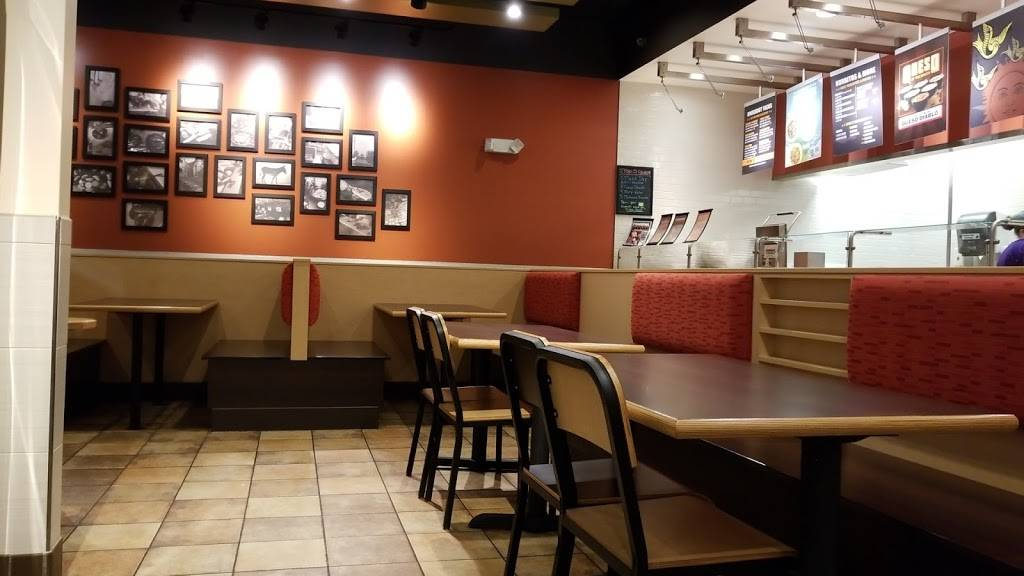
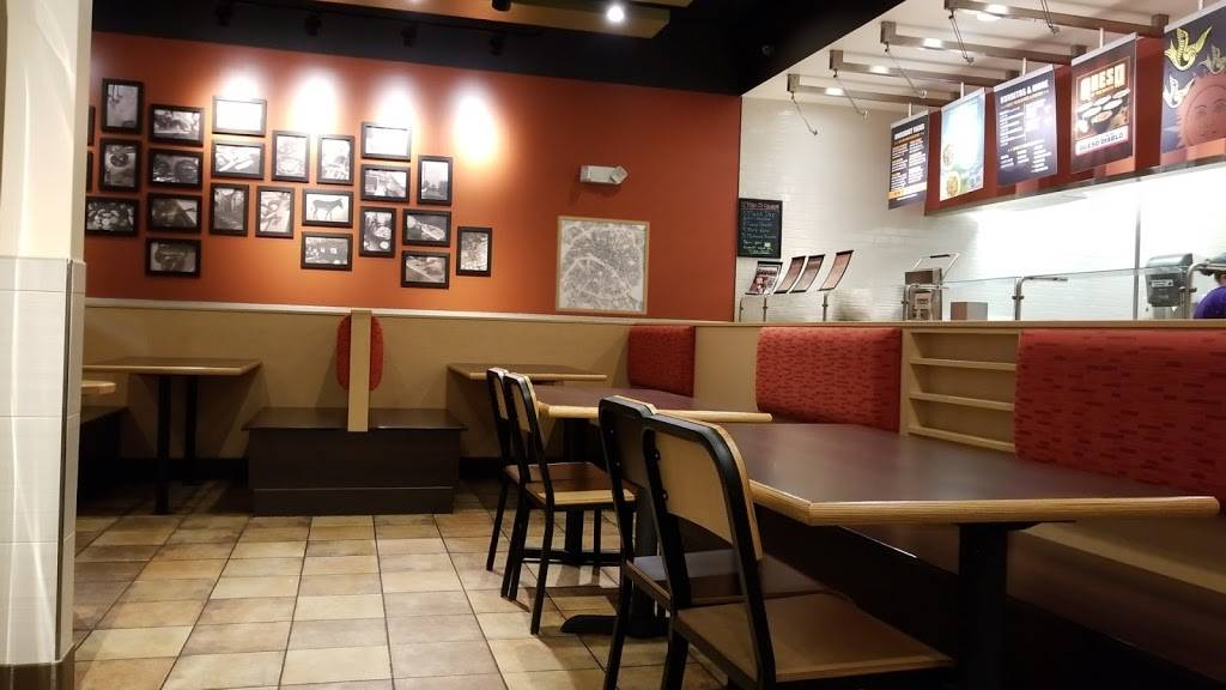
+ wall art [553,214,650,316]
